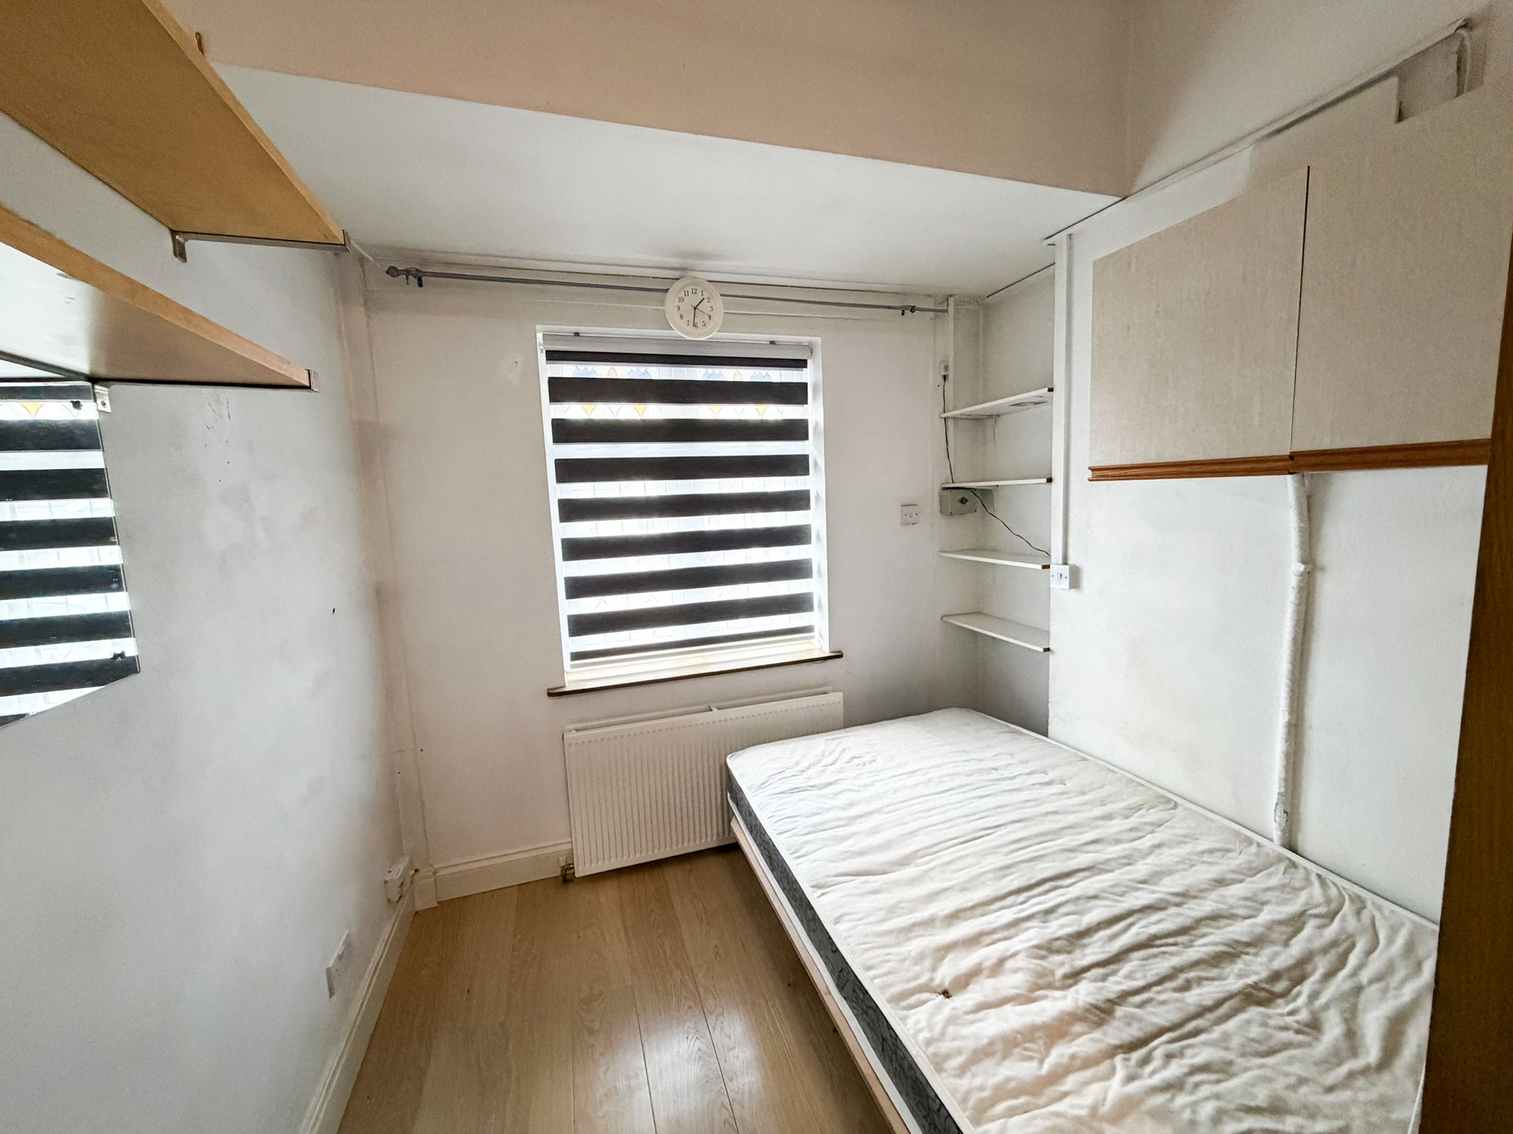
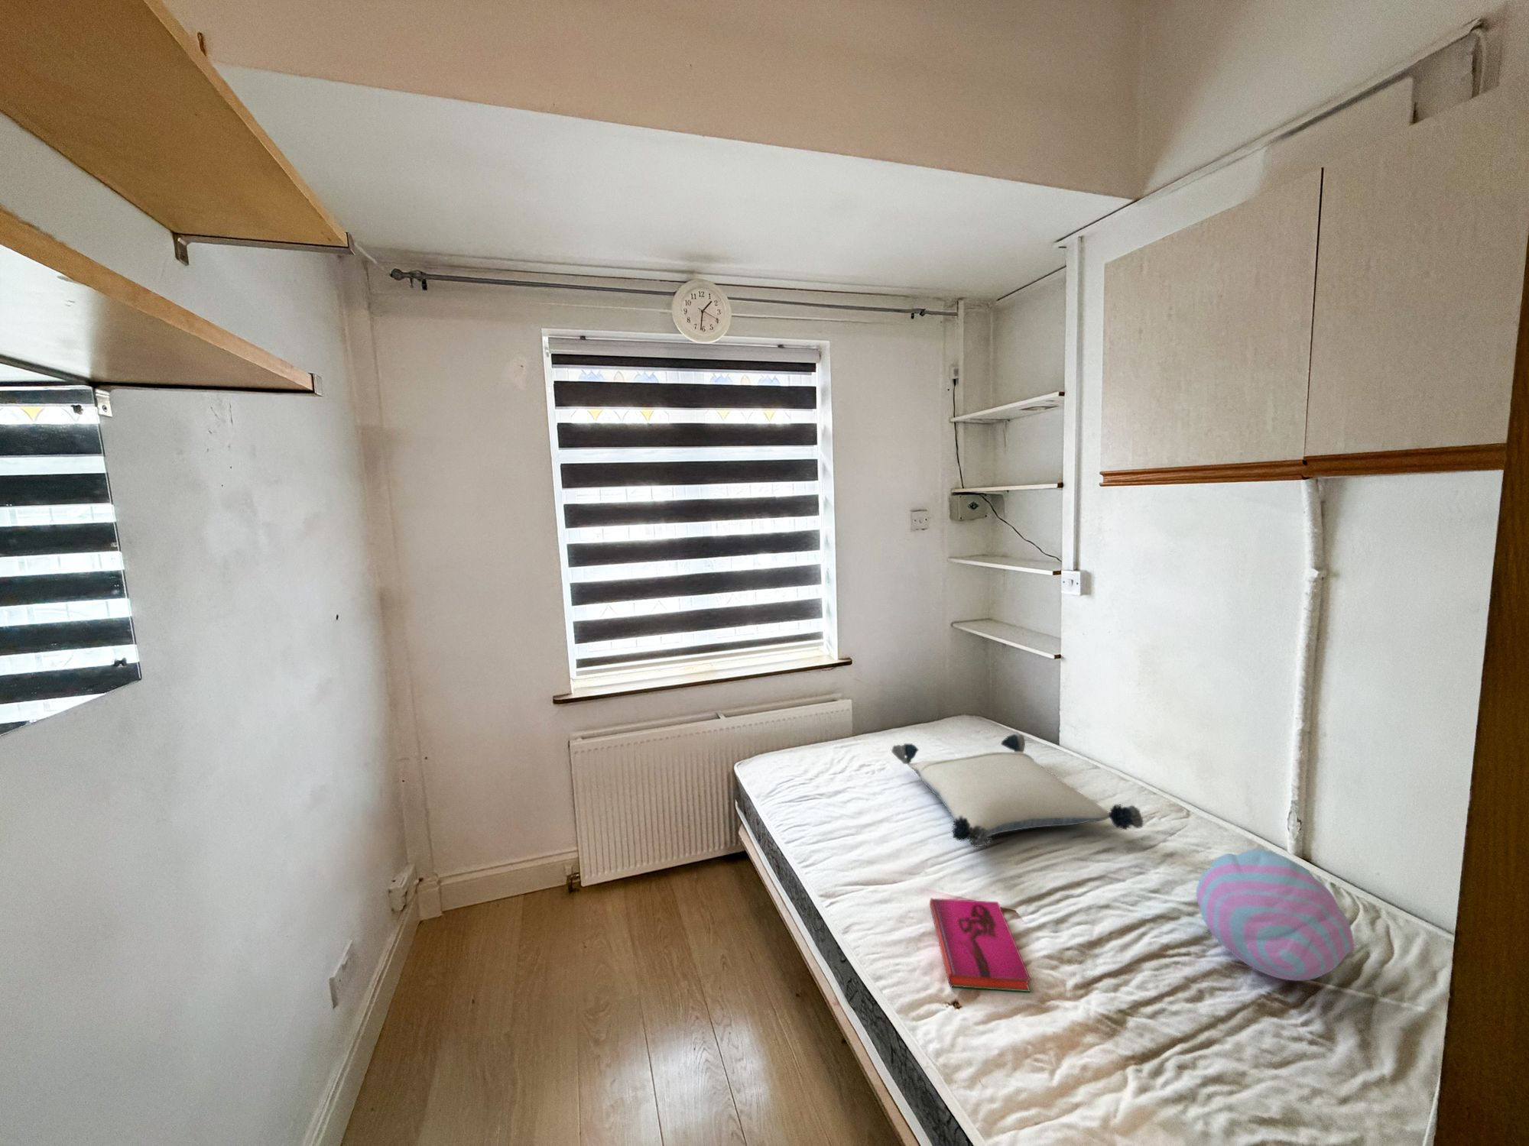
+ pillow [891,733,1145,847]
+ hardback book [929,897,1032,992]
+ cushion [1196,849,1354,982]
